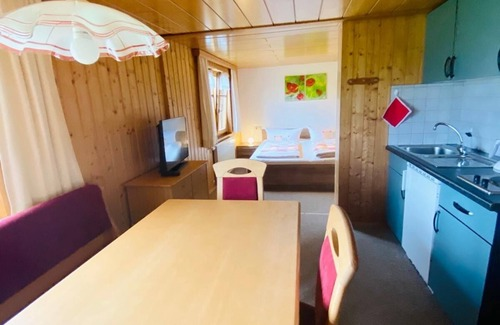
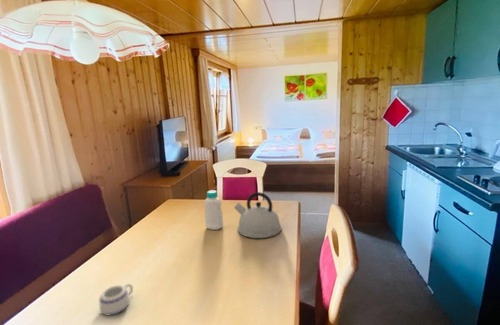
+ kettle [233,191,282,239]
+ mug [98,283,134,316]
+ bottle [203,189,224,231]
